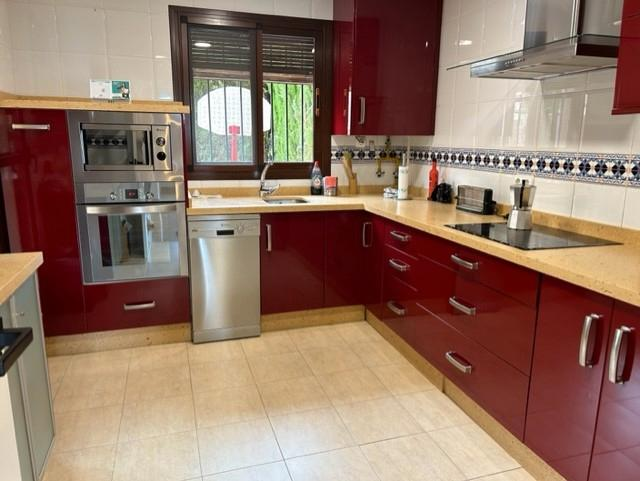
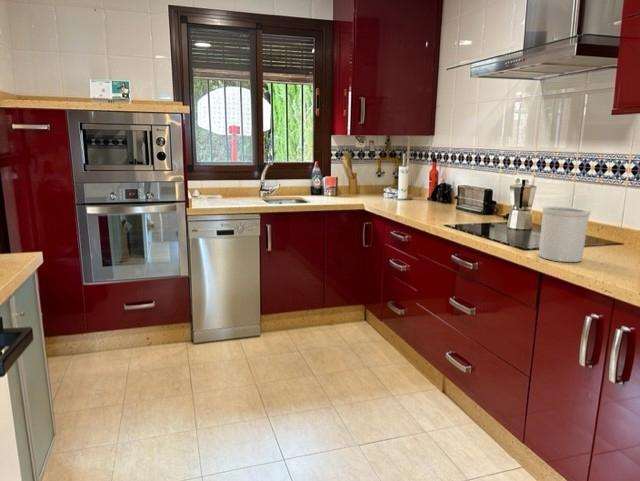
+ utensil holder [538,205,591,263]
